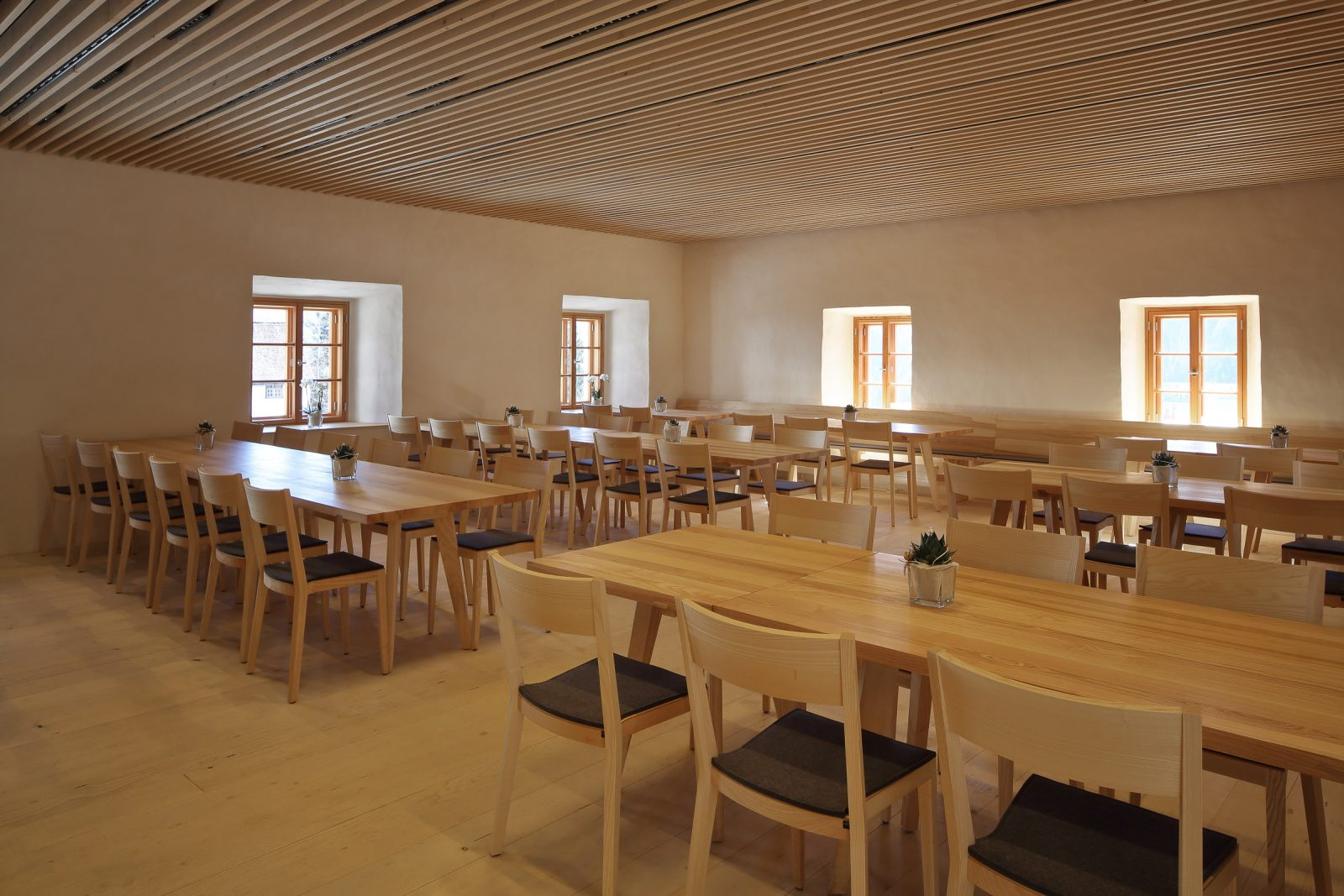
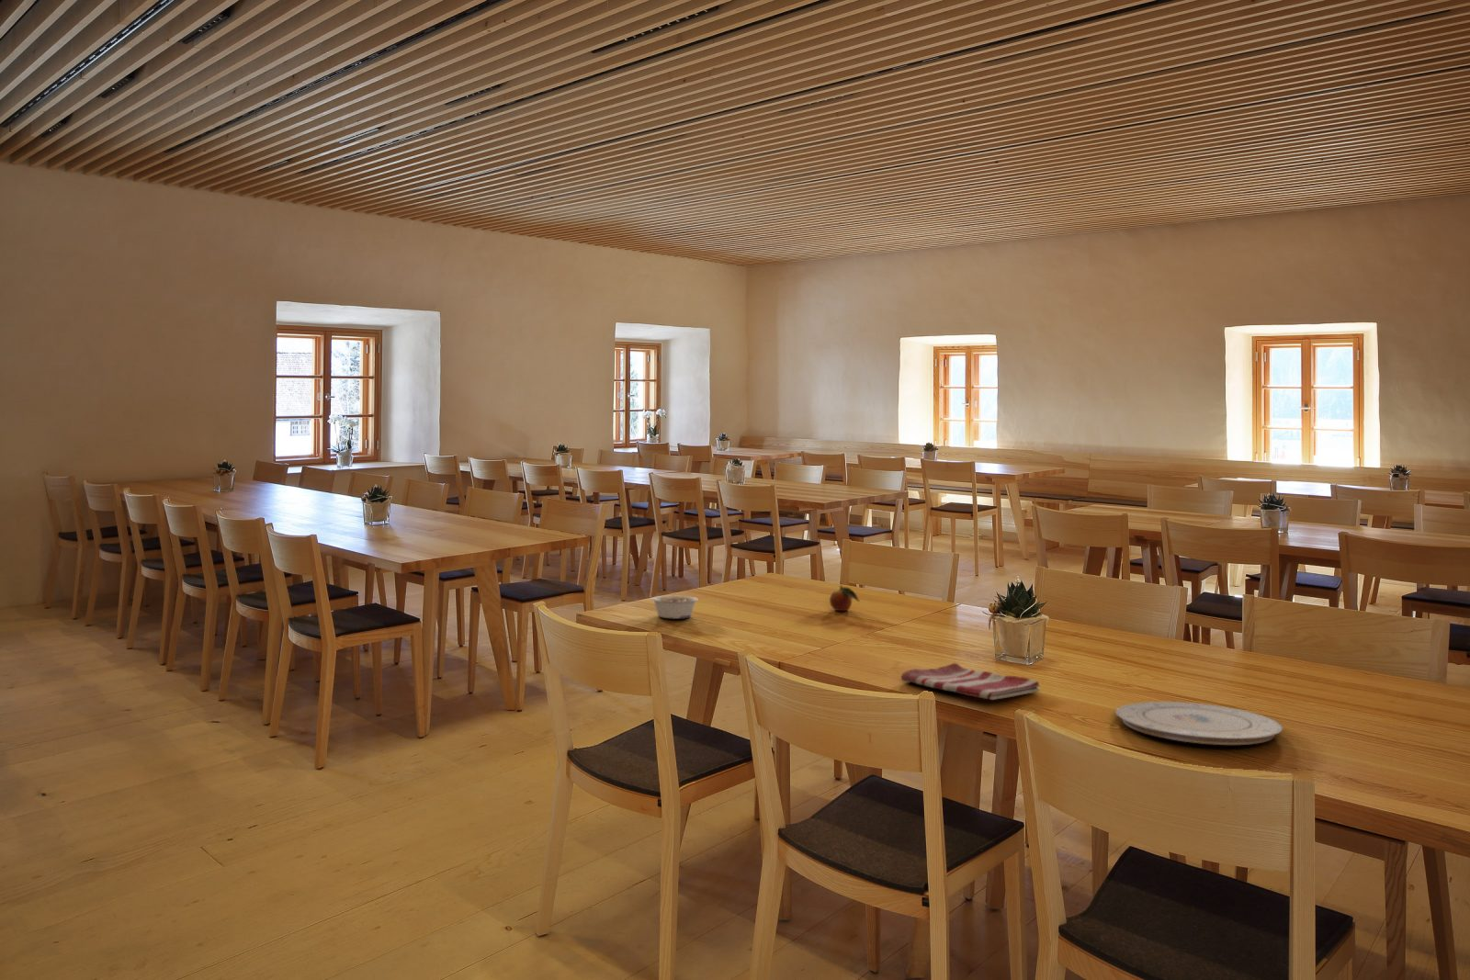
+ legume [651,595,699,620]
+ dish towel [900,662,1041,701]
+ fruit [829,581,861,611]
+ plate [1115,701,1283,746]
